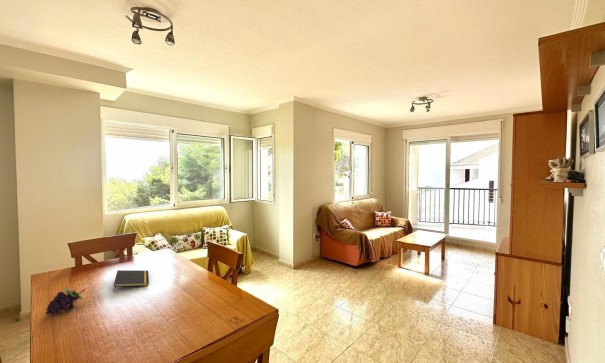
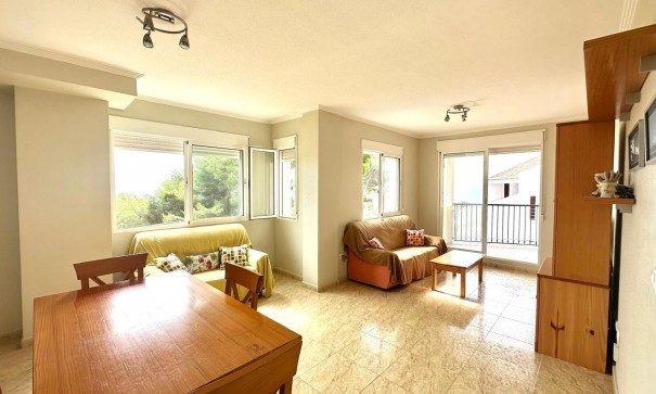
- notepad [113,269,150,294]
- fruit [45,287,86,316]
